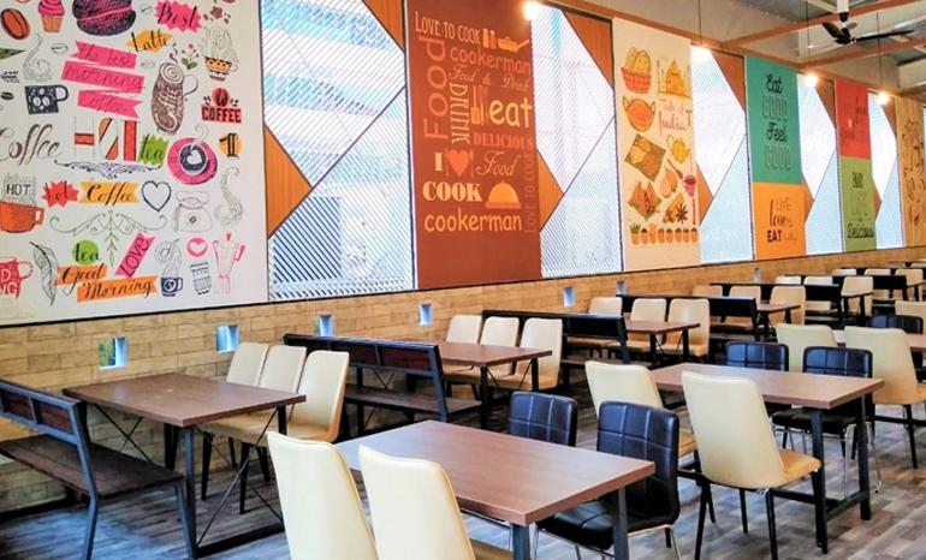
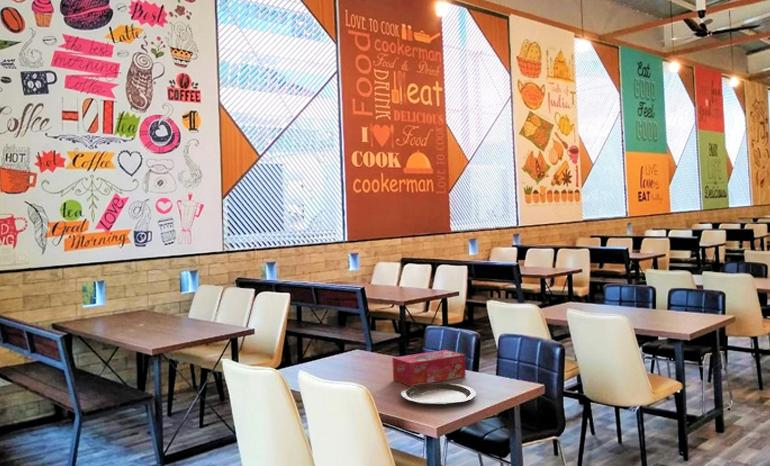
+ tissue box [391,349,467,387]
+ plate [400,382,477,406]
